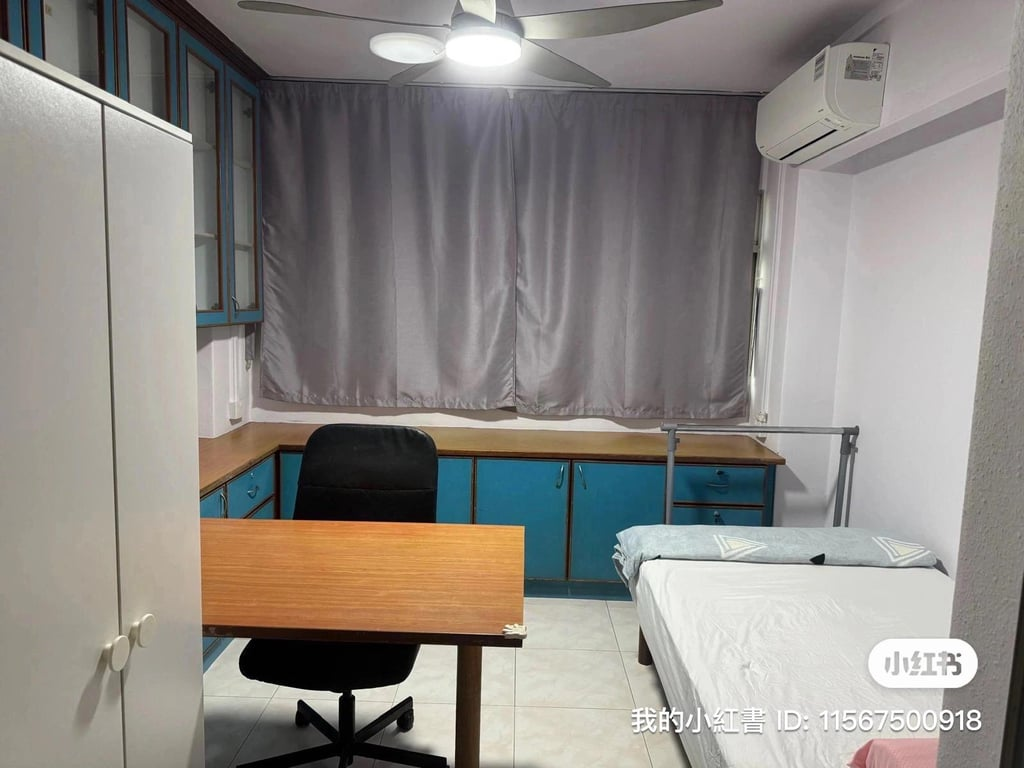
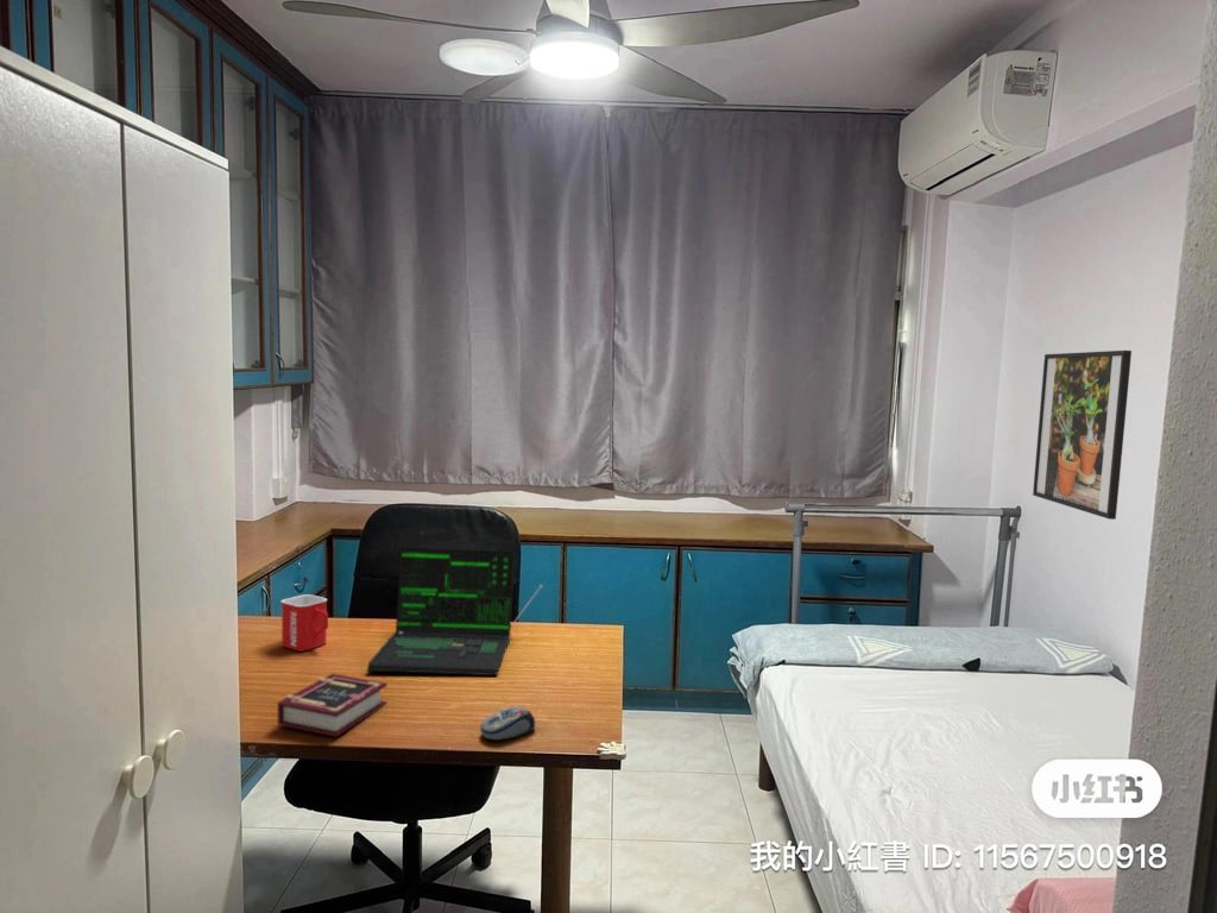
+ mug [279,593,329,653]
+ computer mouse [479,706,536,742]
+ laptop [366,547,543,676]
+ book [277,673,389,738]
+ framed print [1032,350,1133,521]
